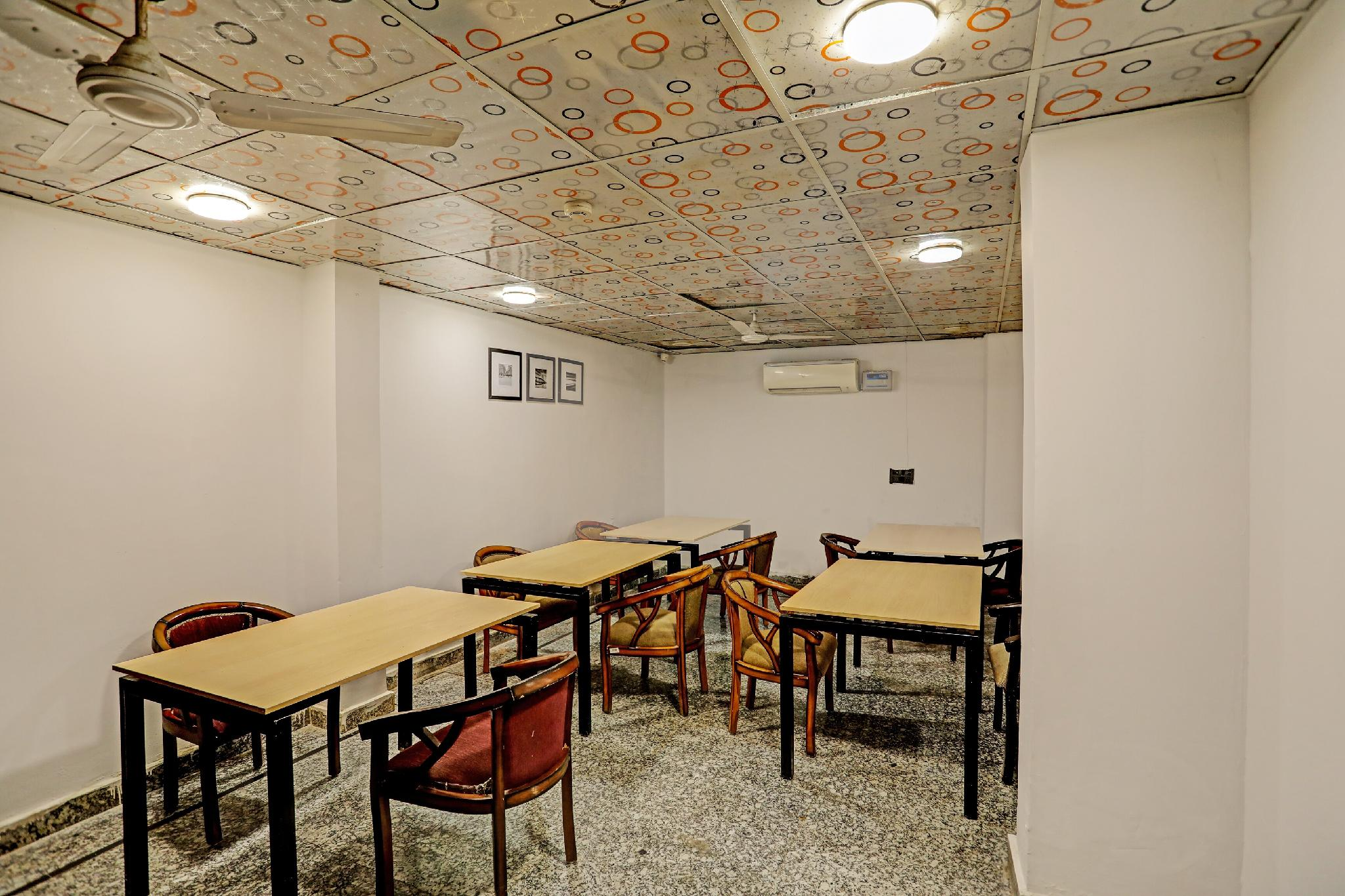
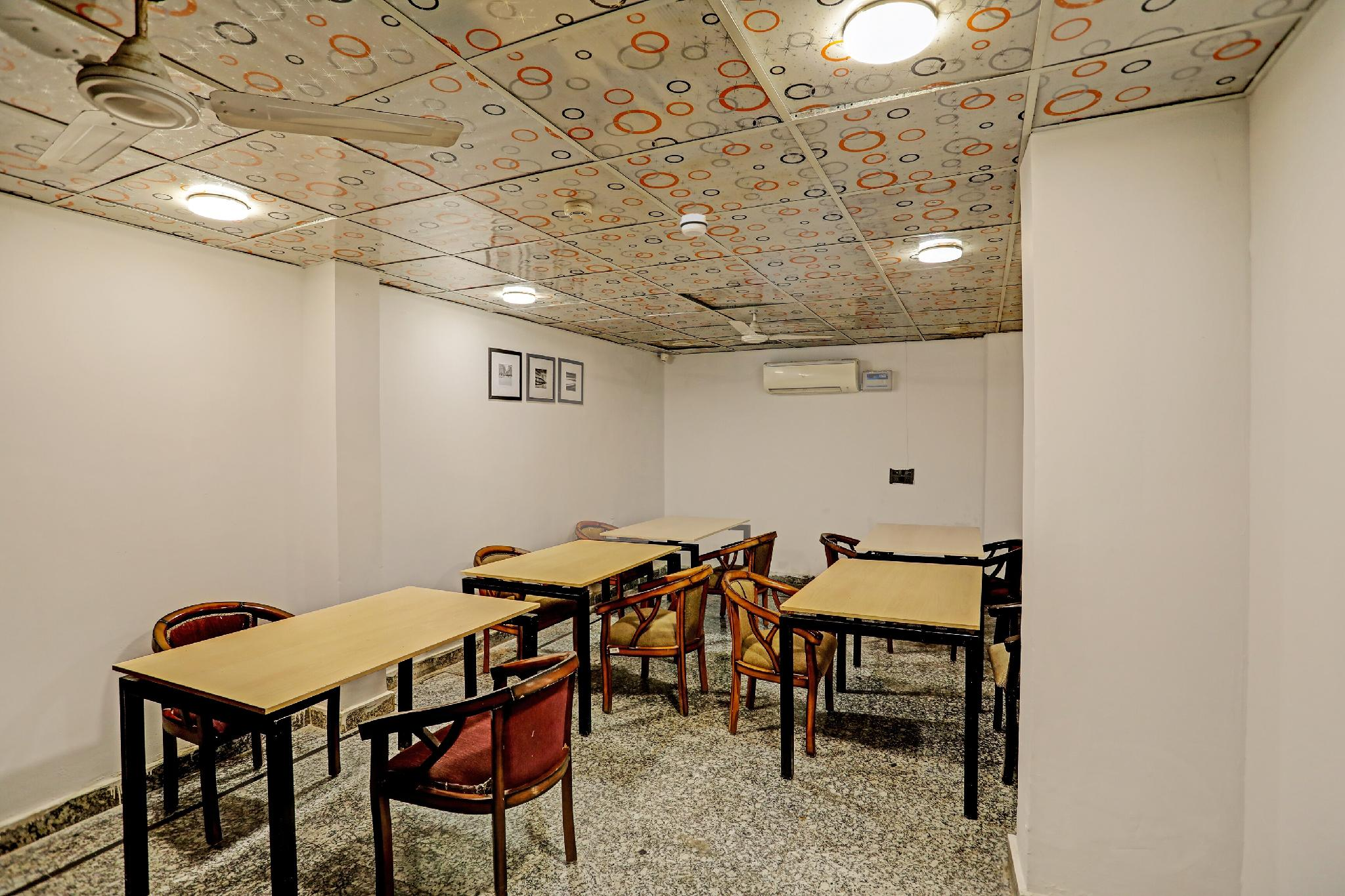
+ smoke detector [679,213,709,237]
